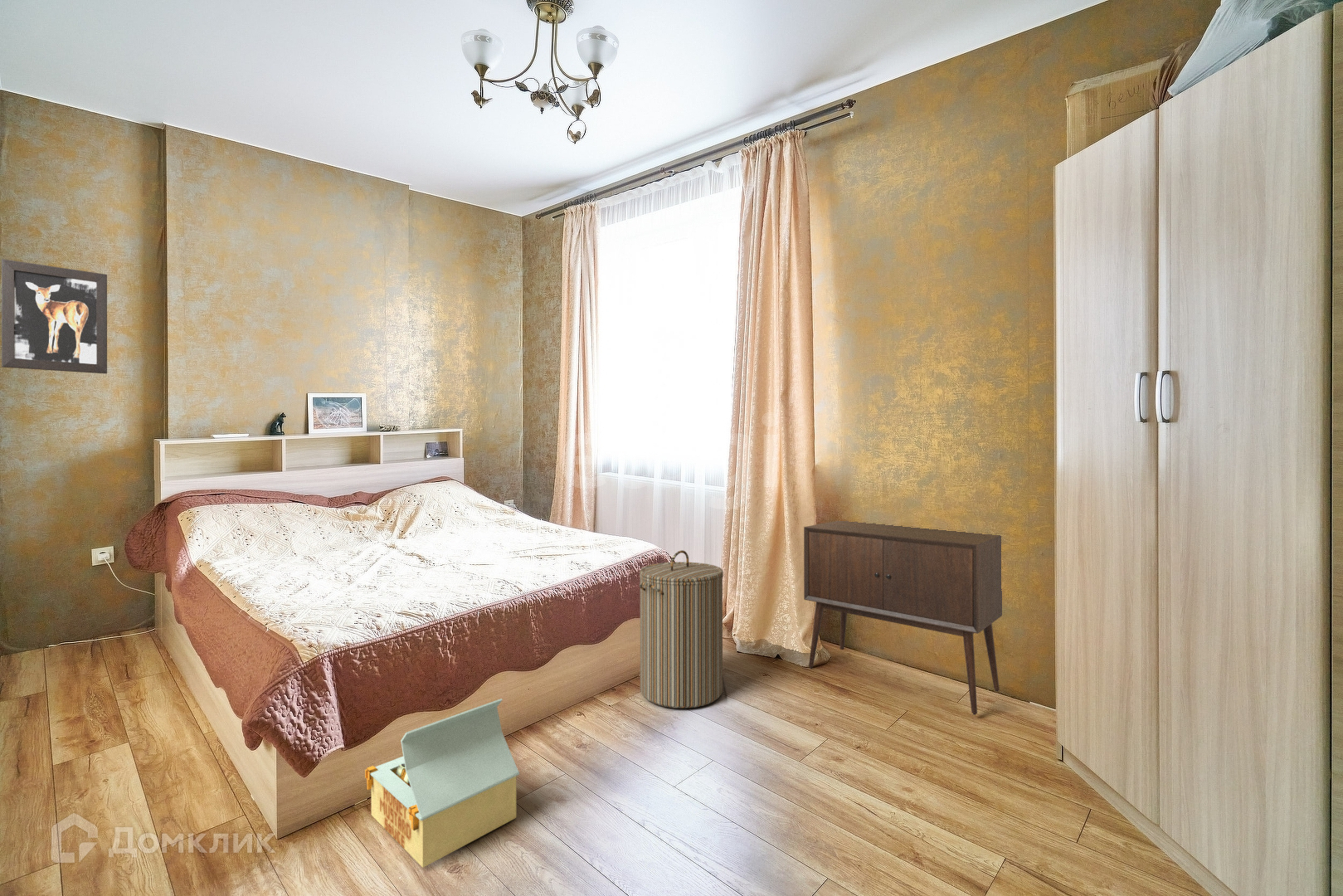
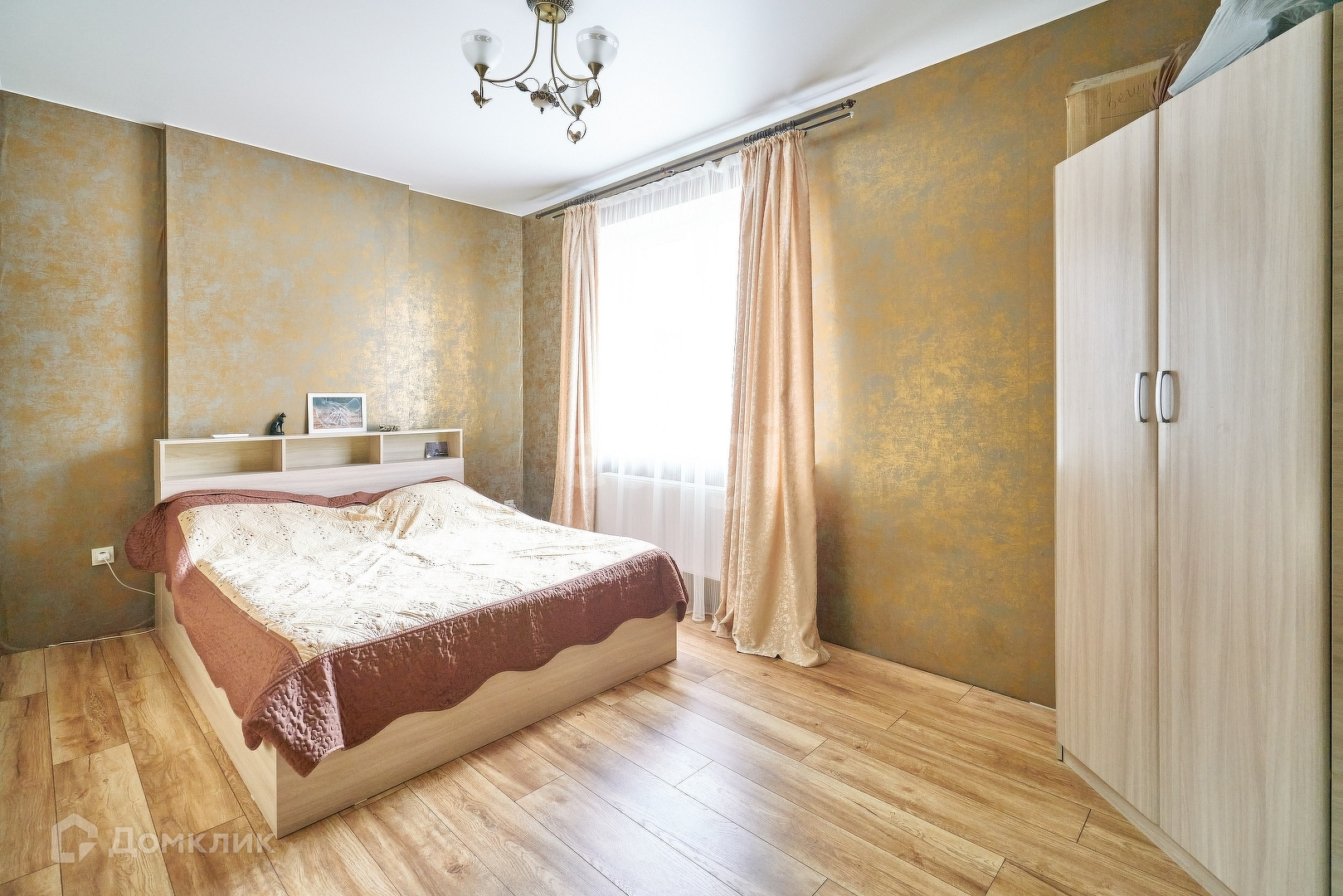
- laundry hamper [639,550,724,709]
- cardboard box [364,698,520,869]
- wall art [1,258,108,375]
- cabinet [803,519,1002,716]
